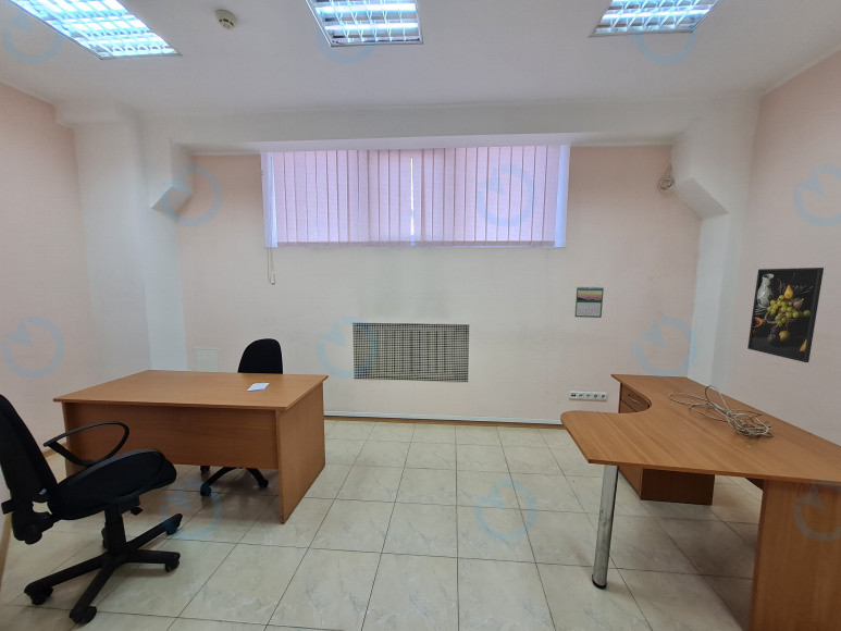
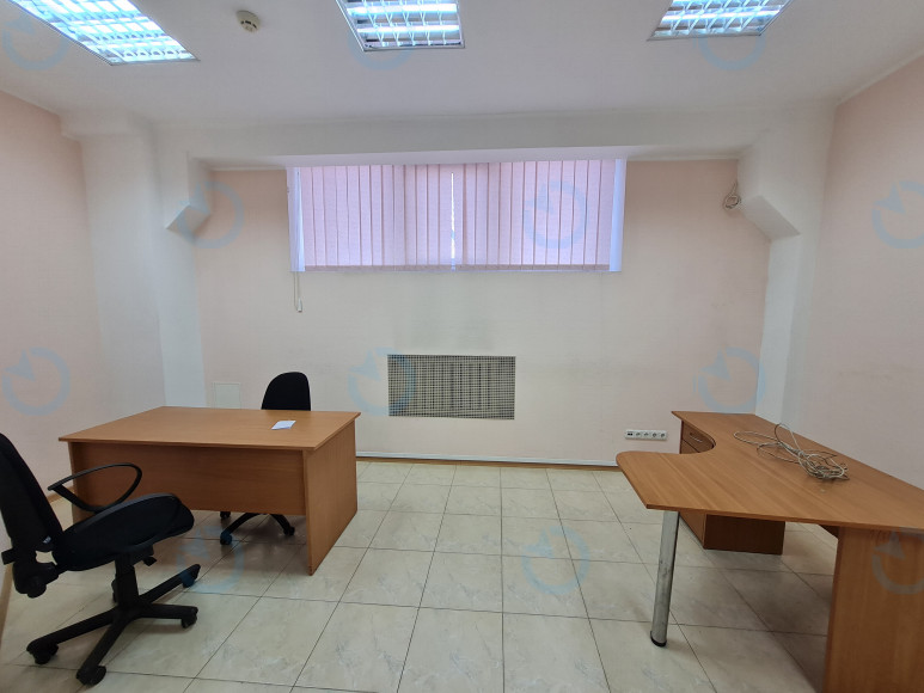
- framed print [746,267,825,363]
- calendar [573,286,605,319]
